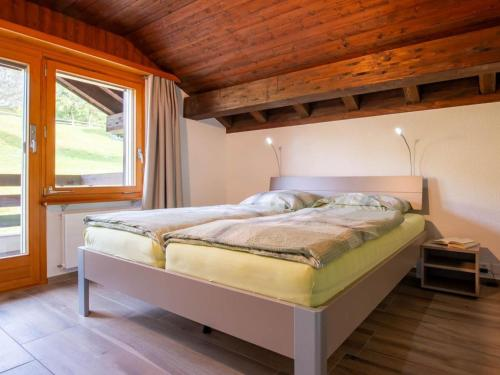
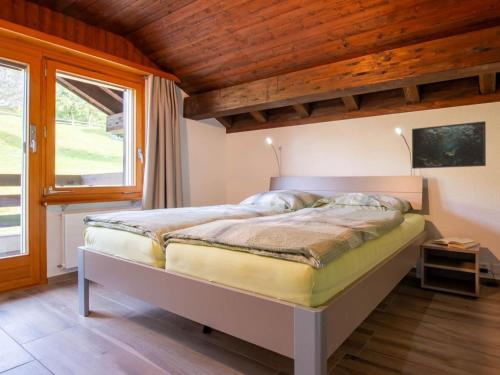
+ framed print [411,120,487,170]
